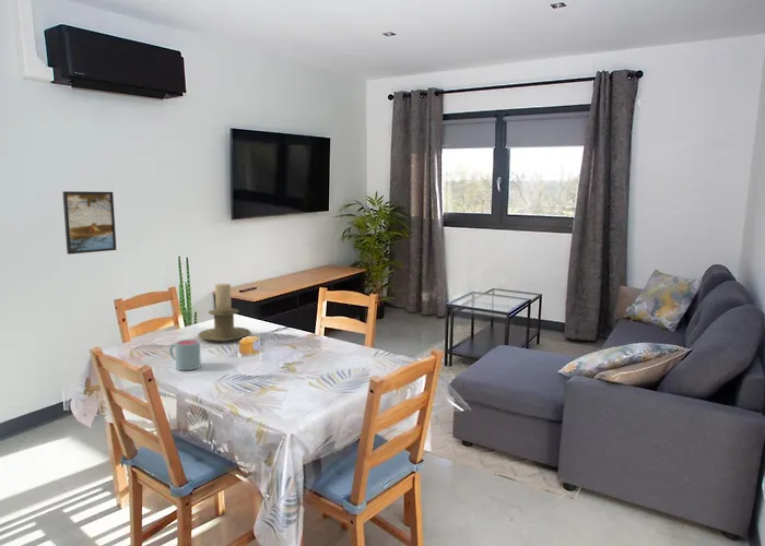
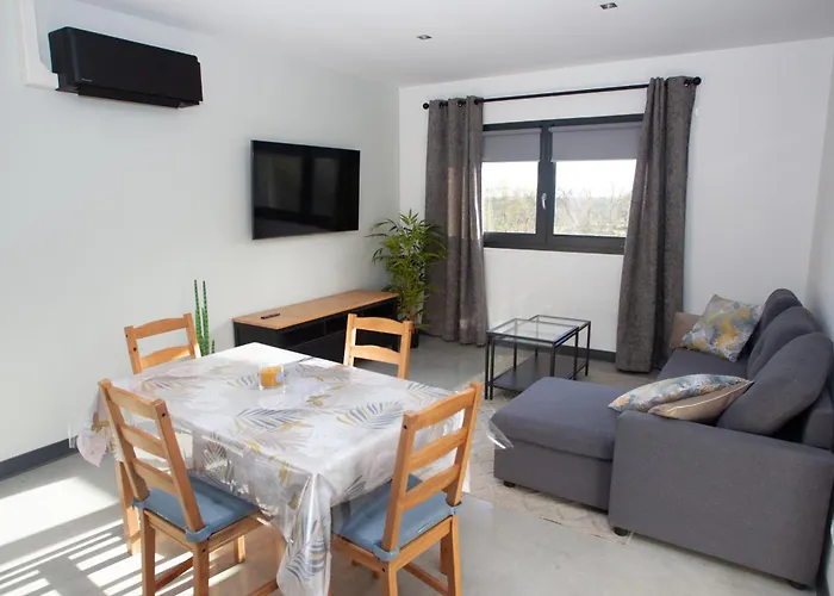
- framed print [61,190,117,256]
- candle holder [197,283,251,343]
- mug [168,339,202,371]
